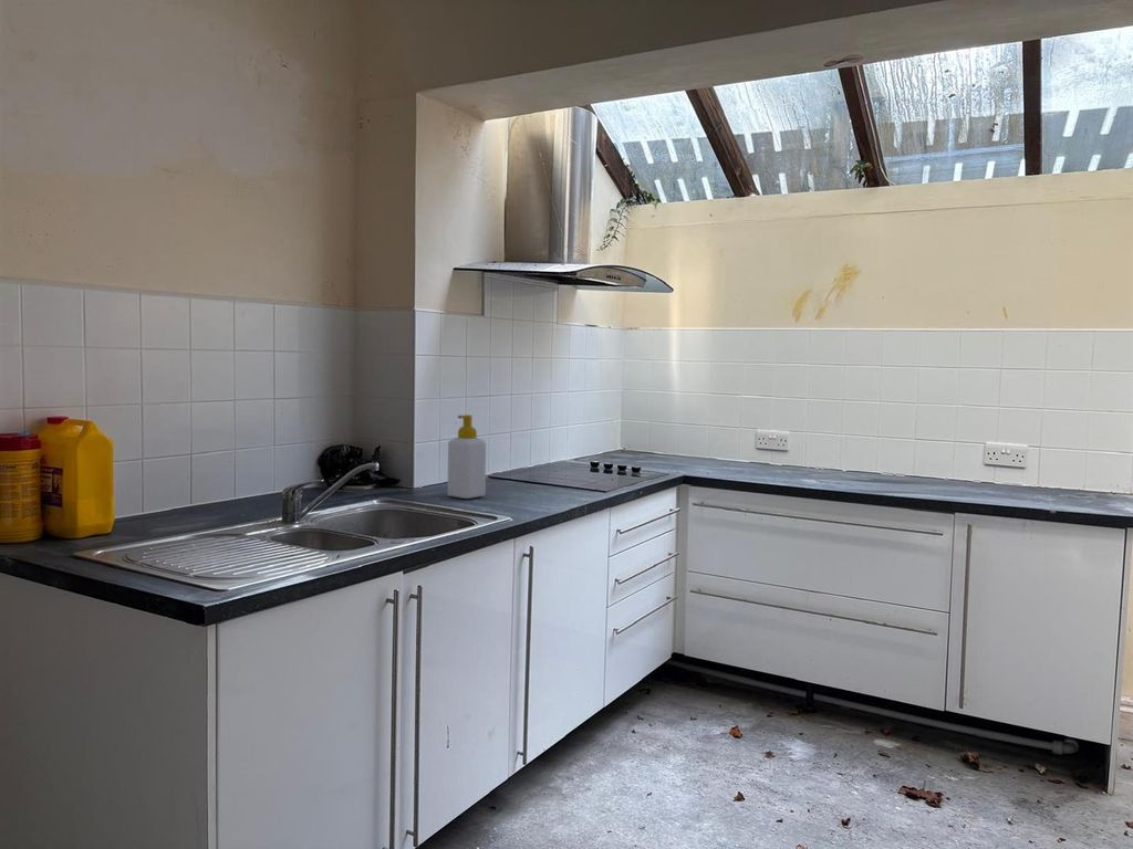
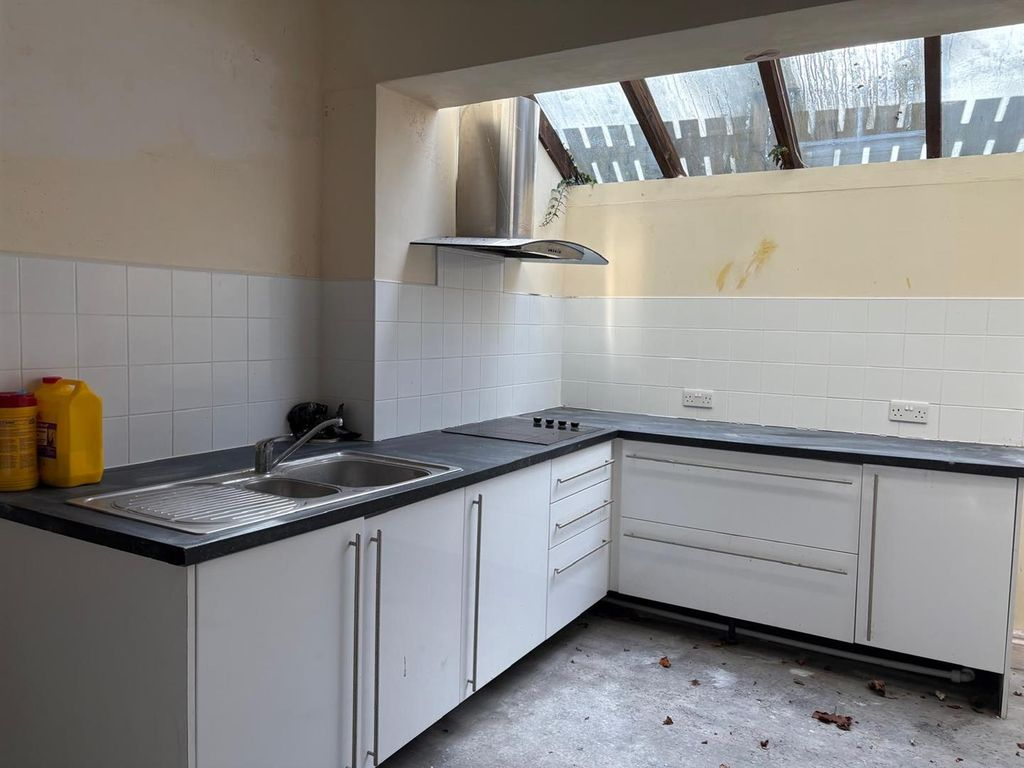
- soap bottle [446,413,487,500]
